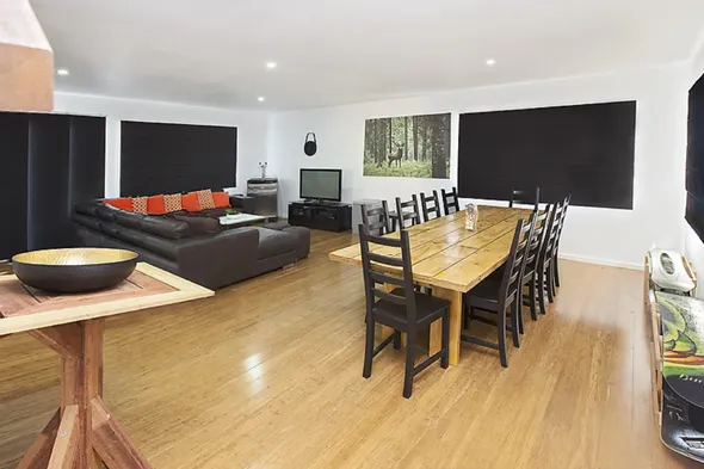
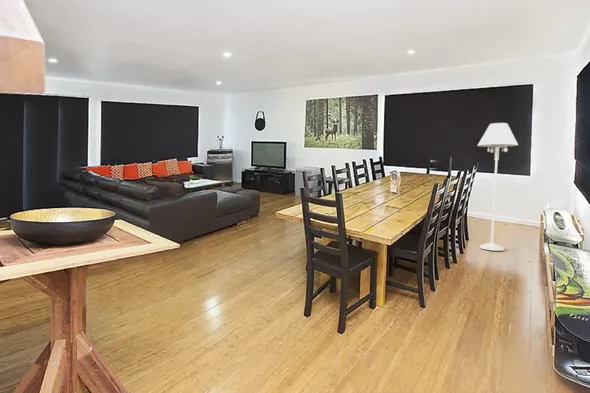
+ floor lamp [477,122,519,252]
